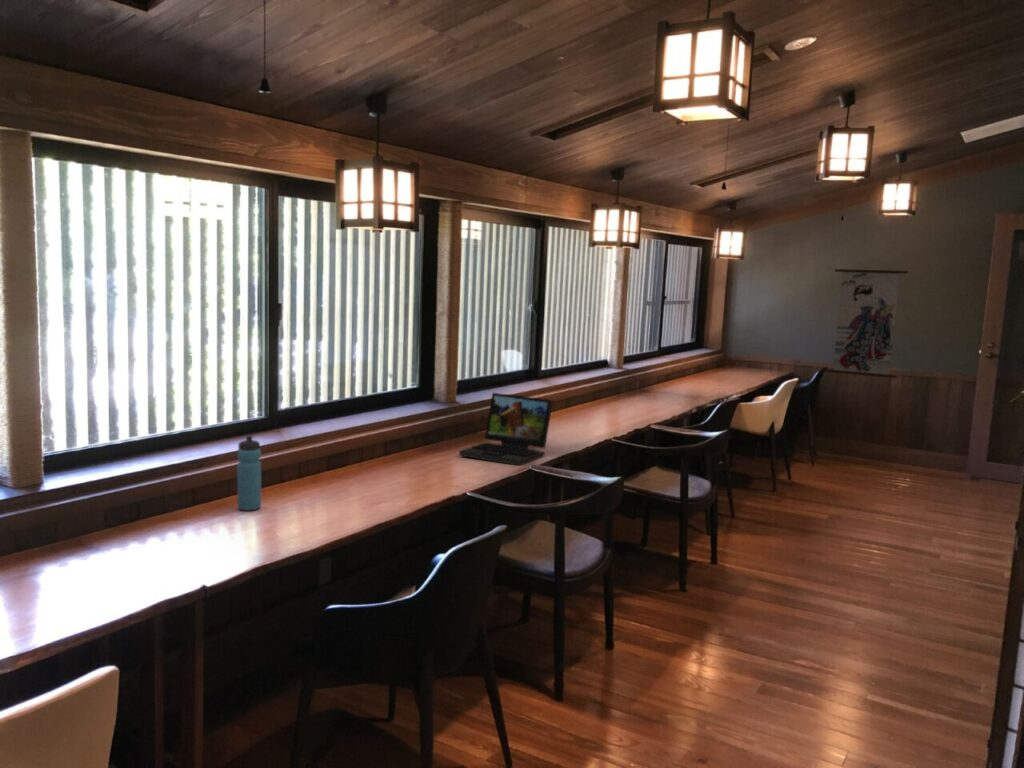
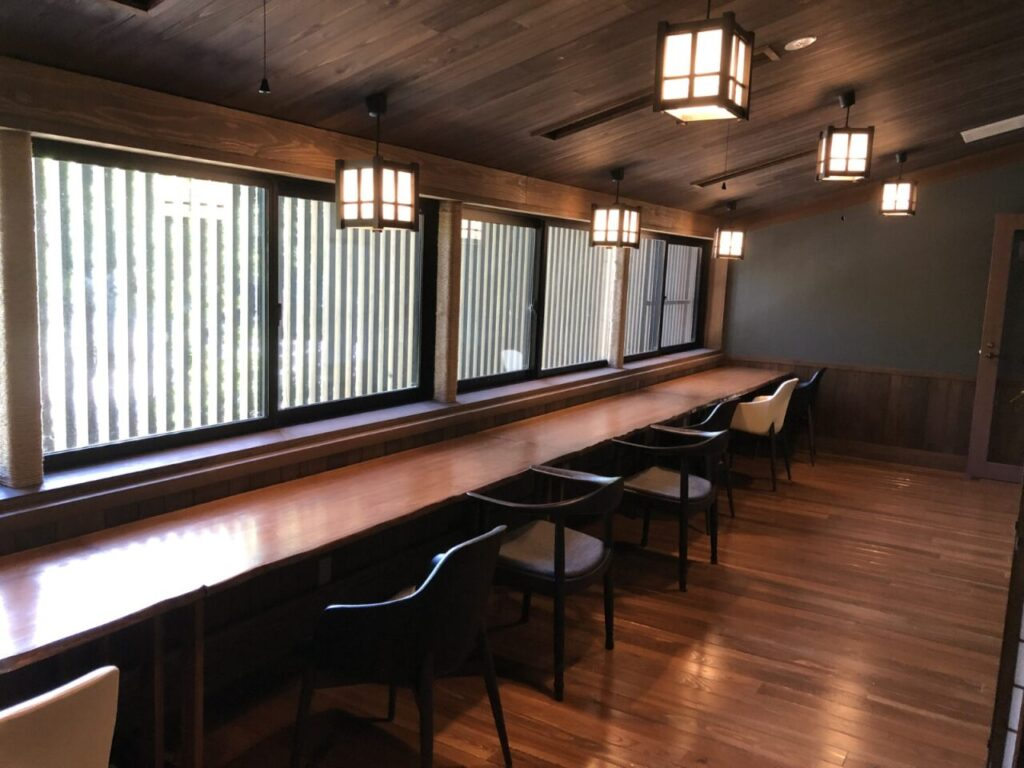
- laptop [458,392,554,467]
- water bottle [236,435,262,512]
- wall scroll [825,253,909,379]
